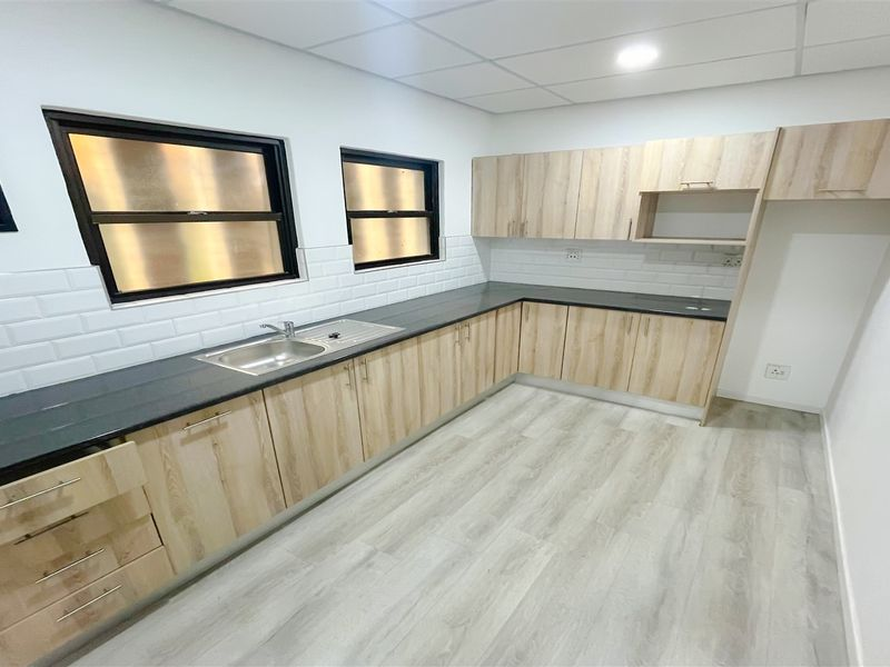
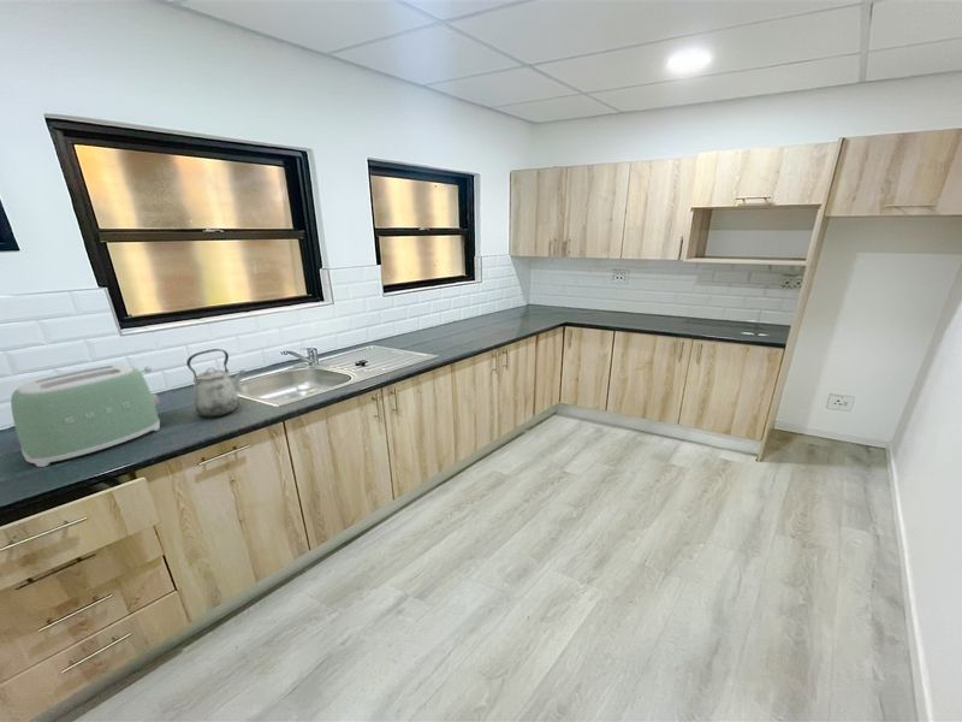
+ toaster [10,363,161,468]
+ kettle [185,348,248,419]
